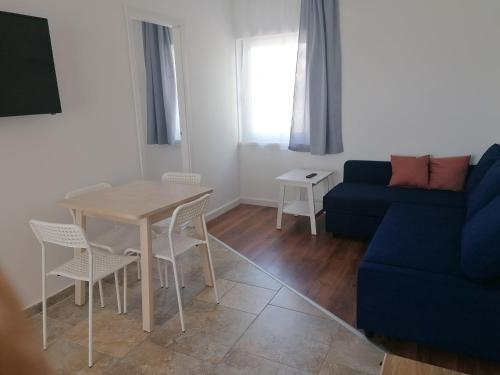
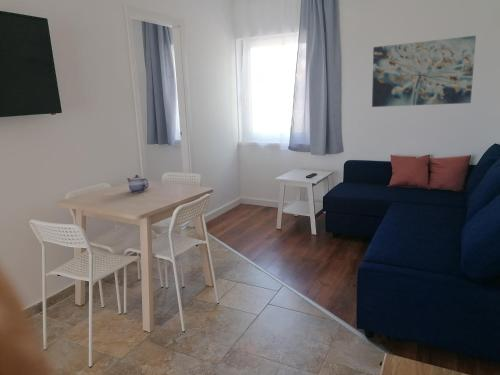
+ teapot [126,174,150,193]
+ wall art [371,35,477,108]
